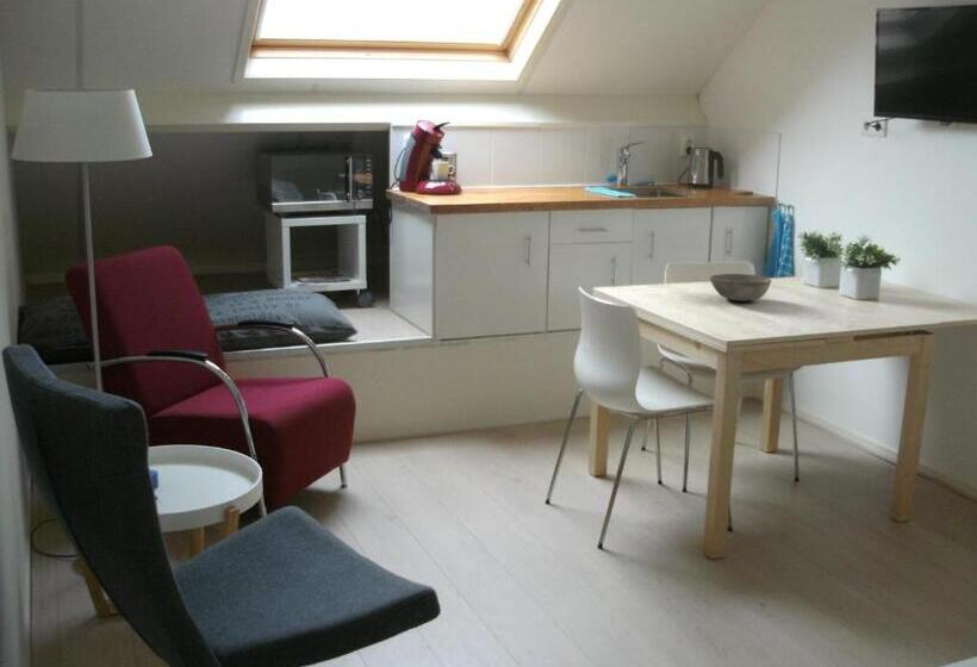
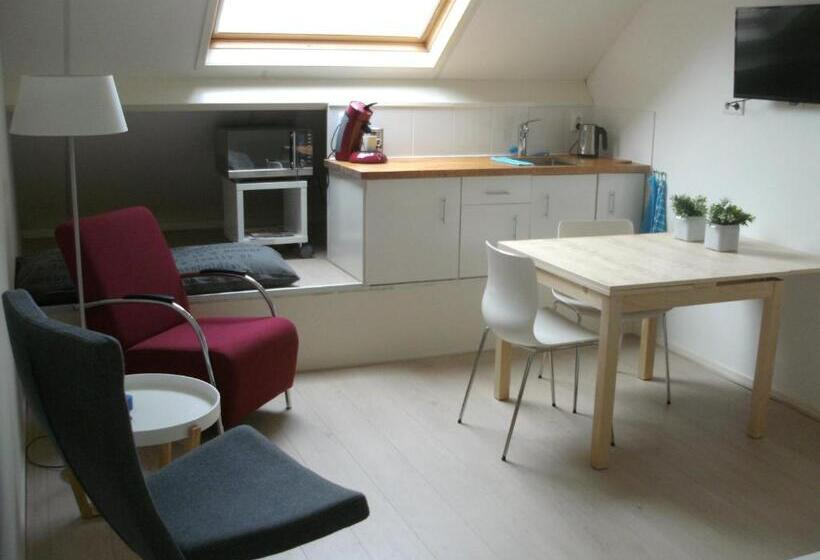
- bowl [709,273,772,303]
